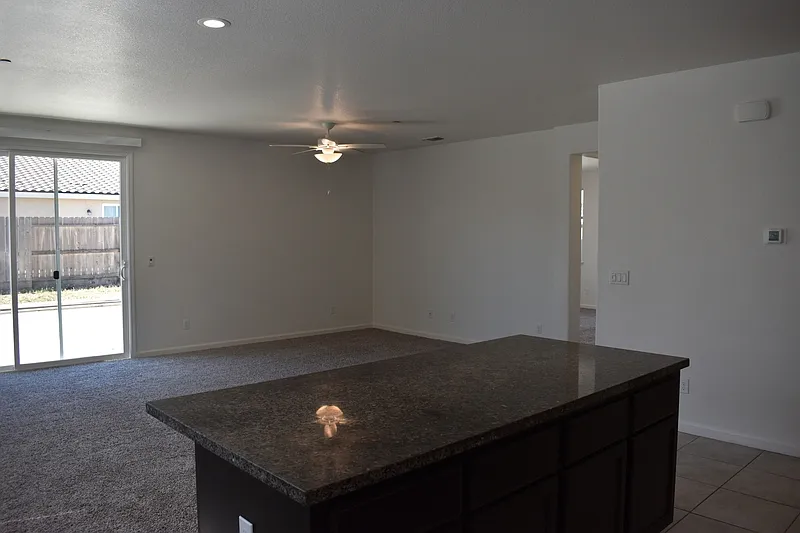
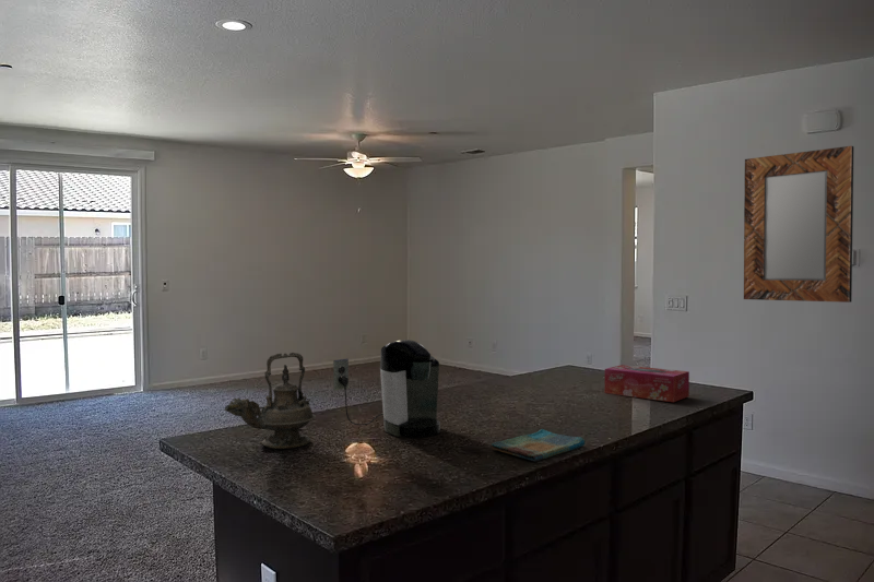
+ coffee maker [332,338,441,438]
+ tissue box [604,364,690,403]
+ home mirror [743,145,854,304]
+ teapot [224,352,317,450]
+ dish towel [491,428,587,462]
